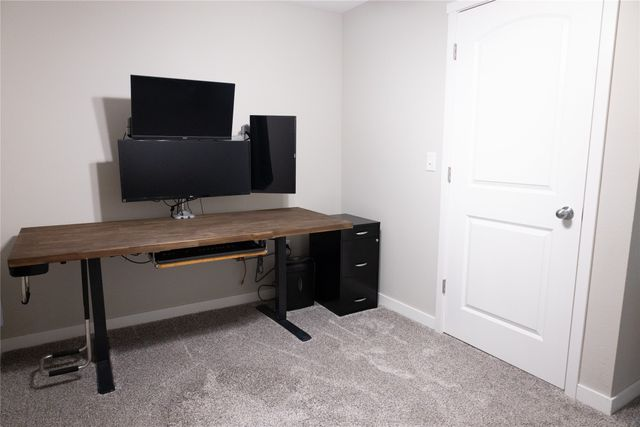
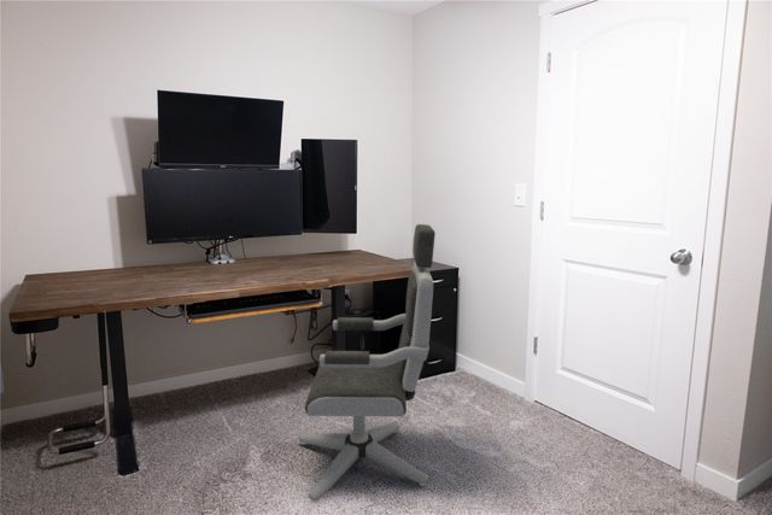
+ office chair [297,223,437,504]
